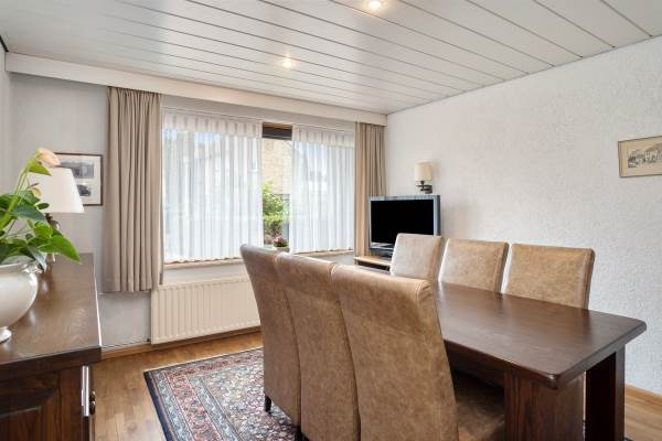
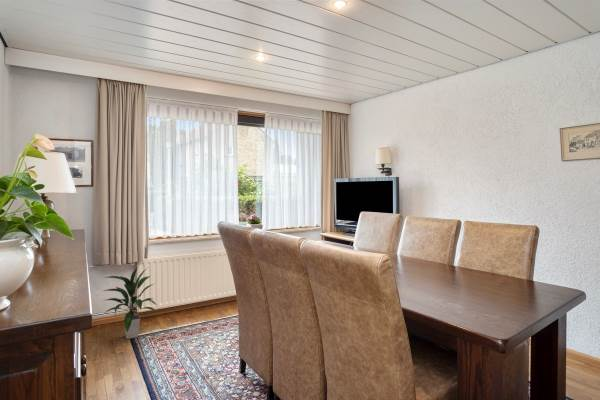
+ indoor plant [103,265,158,340]
